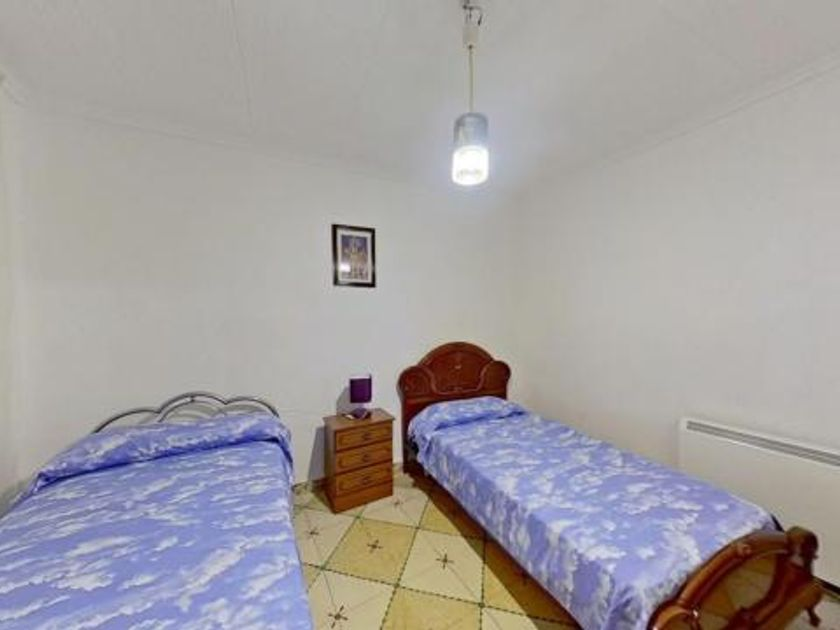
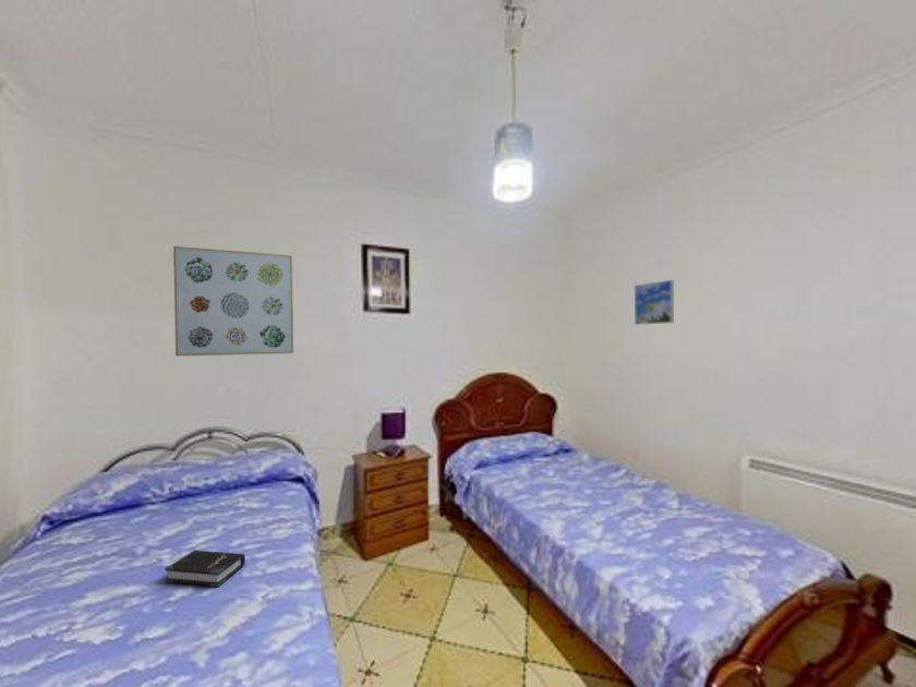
+ hardback book [165,550,246,588]
+ wall art [172,245,294,358]
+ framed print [634,279,675,326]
